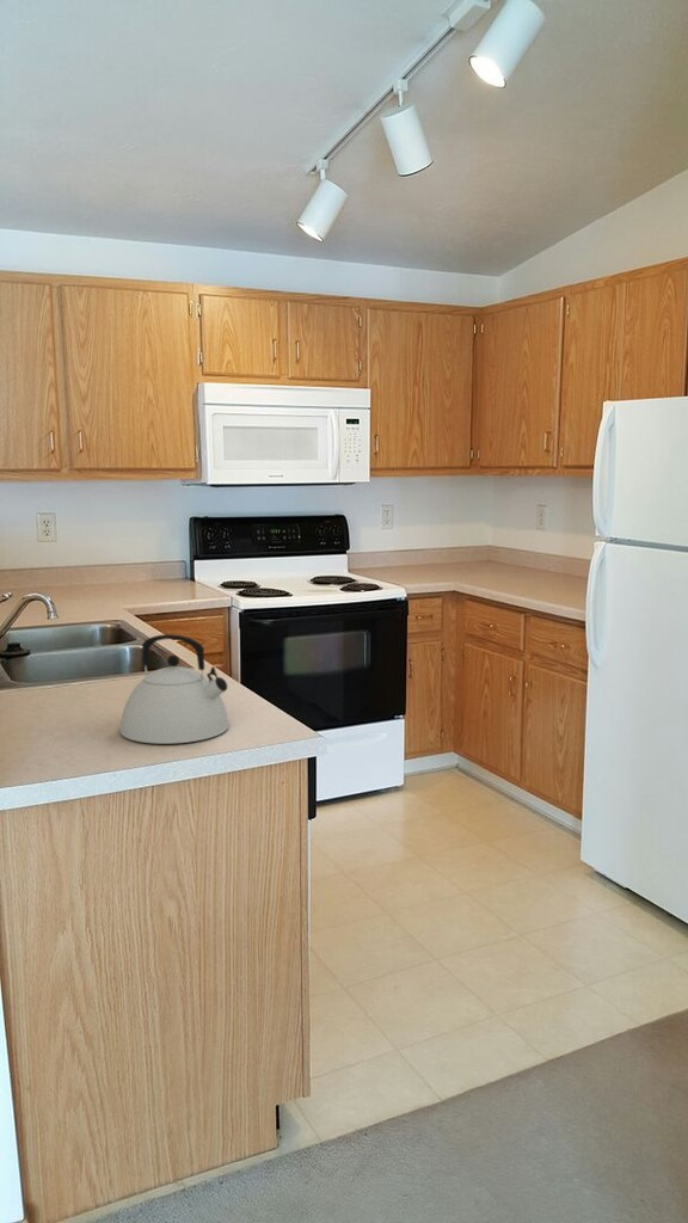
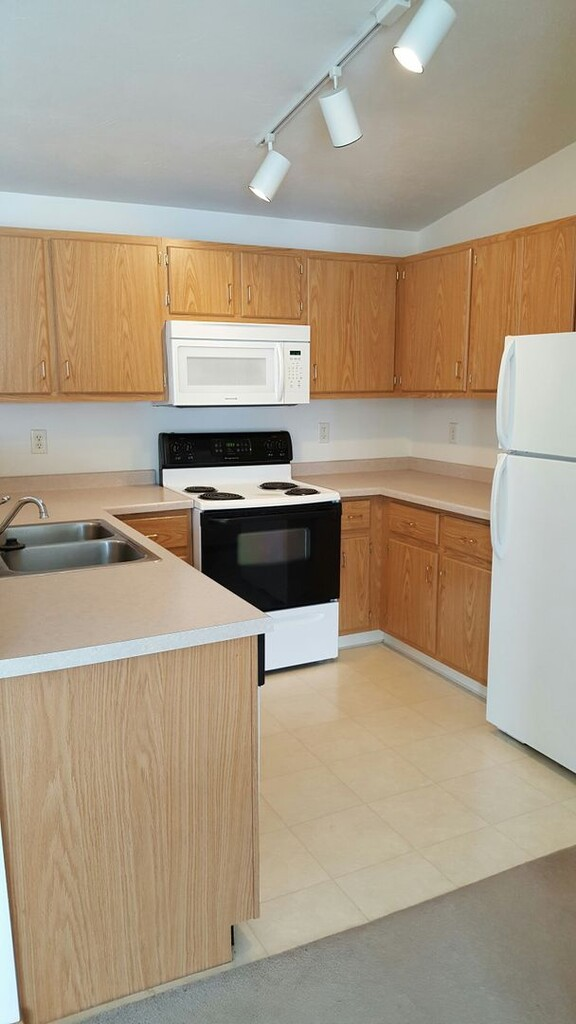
- kettle [119,633,231,745]
